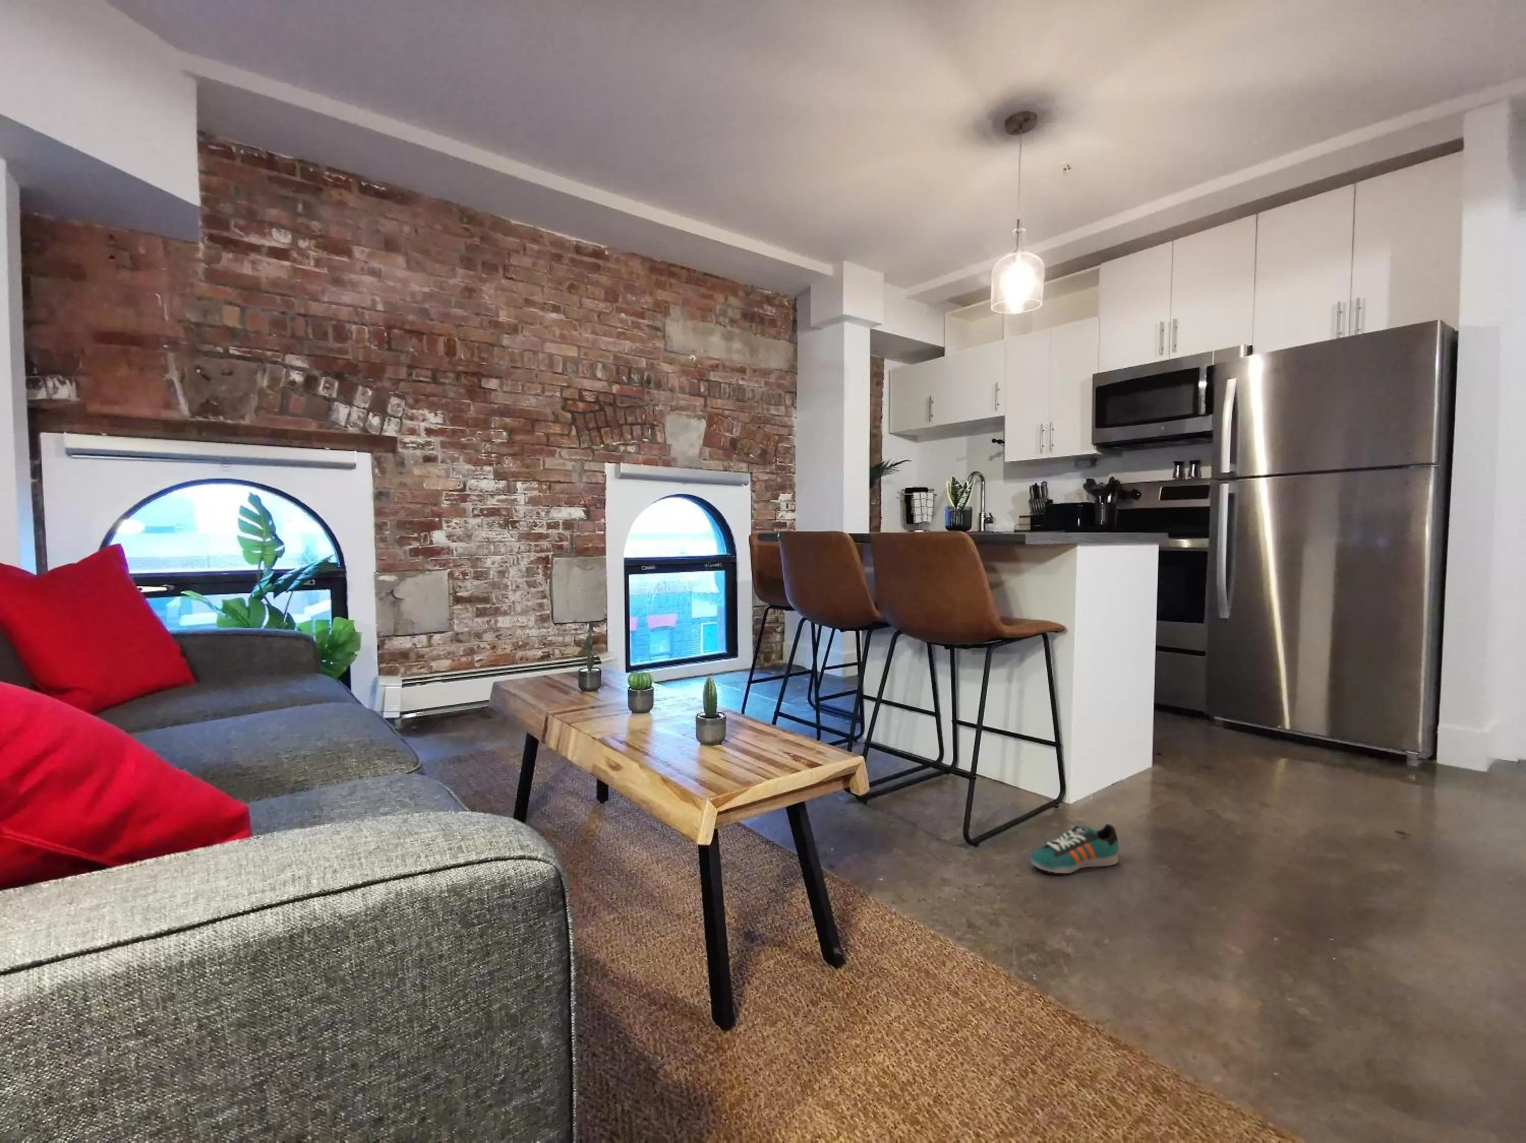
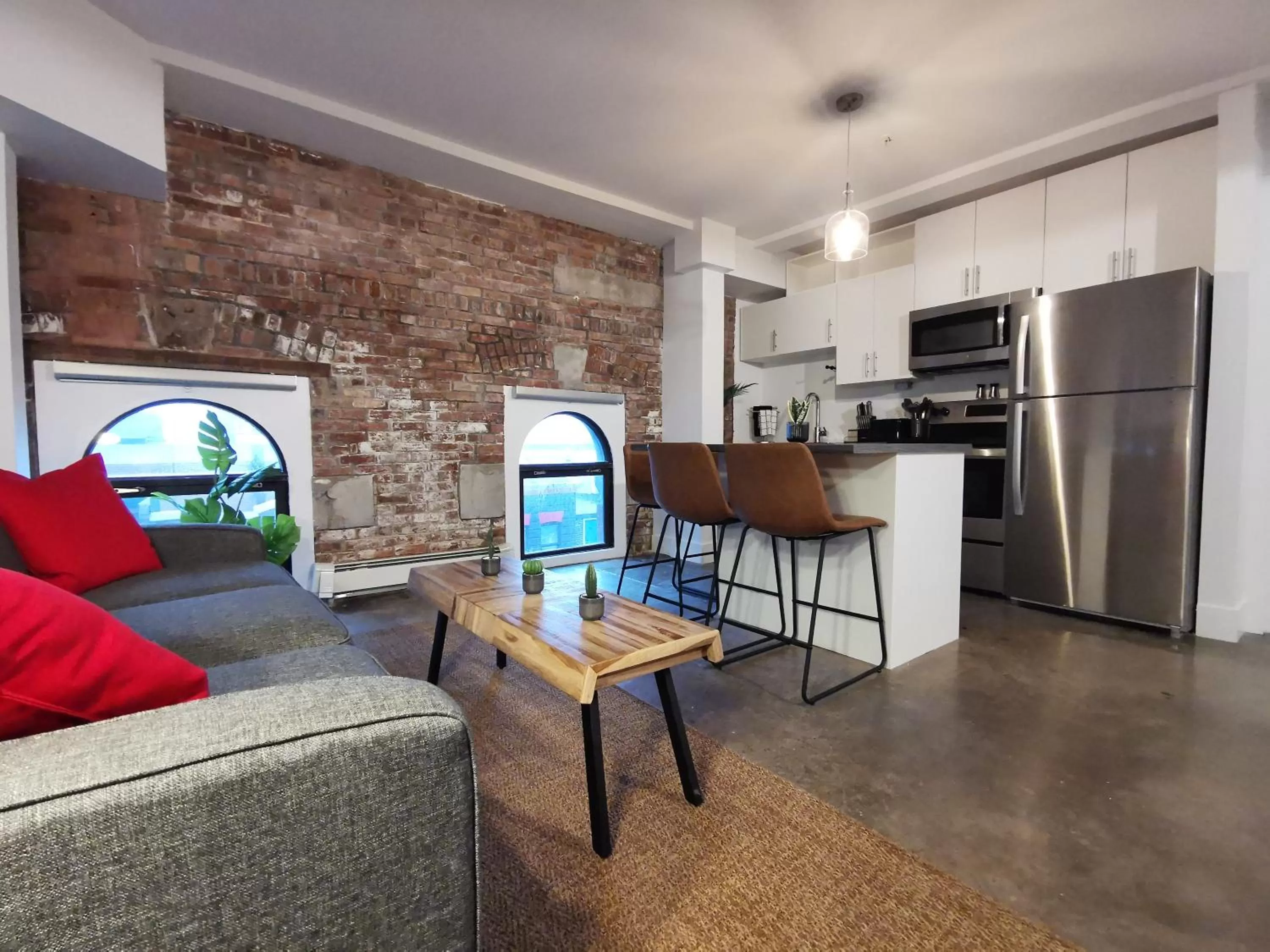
- sneaker [1031,824,1119,874]
